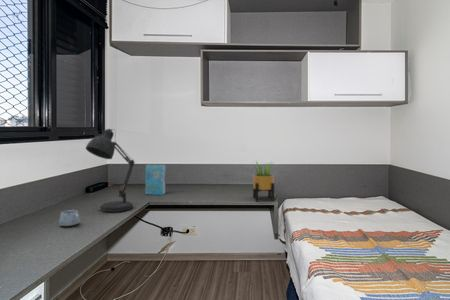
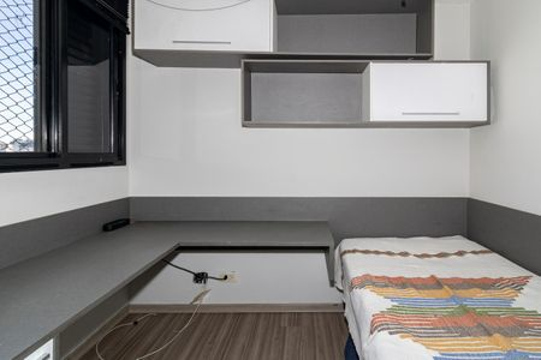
- mug [59,209,80,227]
- desk lamp [85,128,136,213]
- cover [144,164,167,196]
- potted plant [251,159,276,202]
